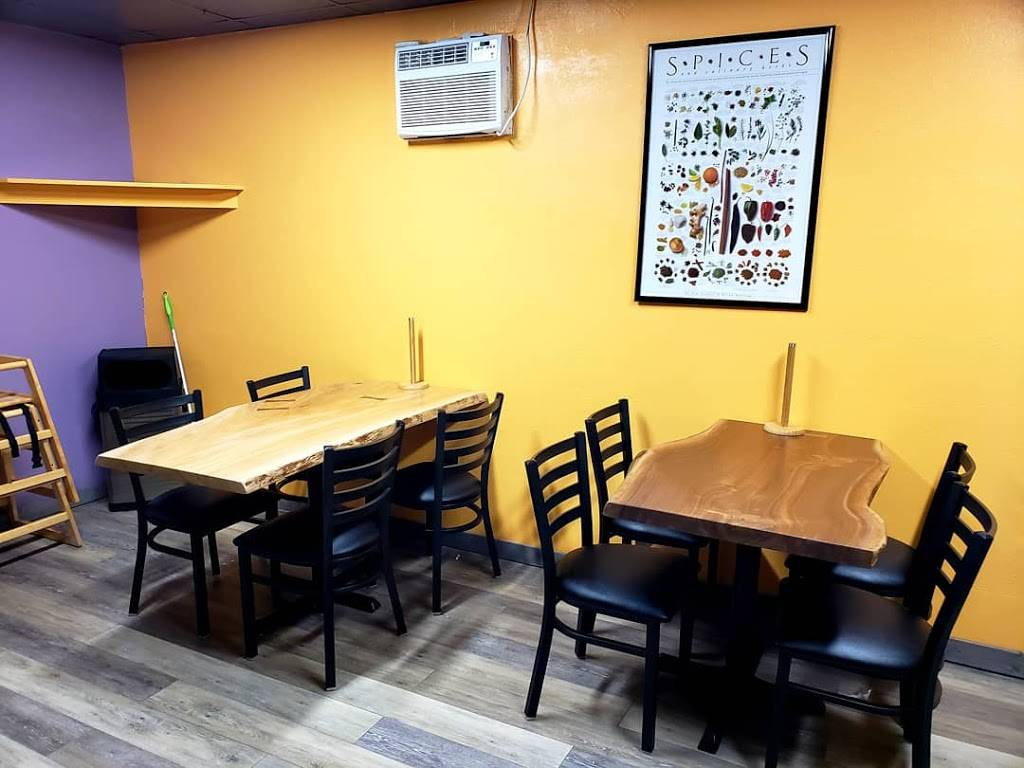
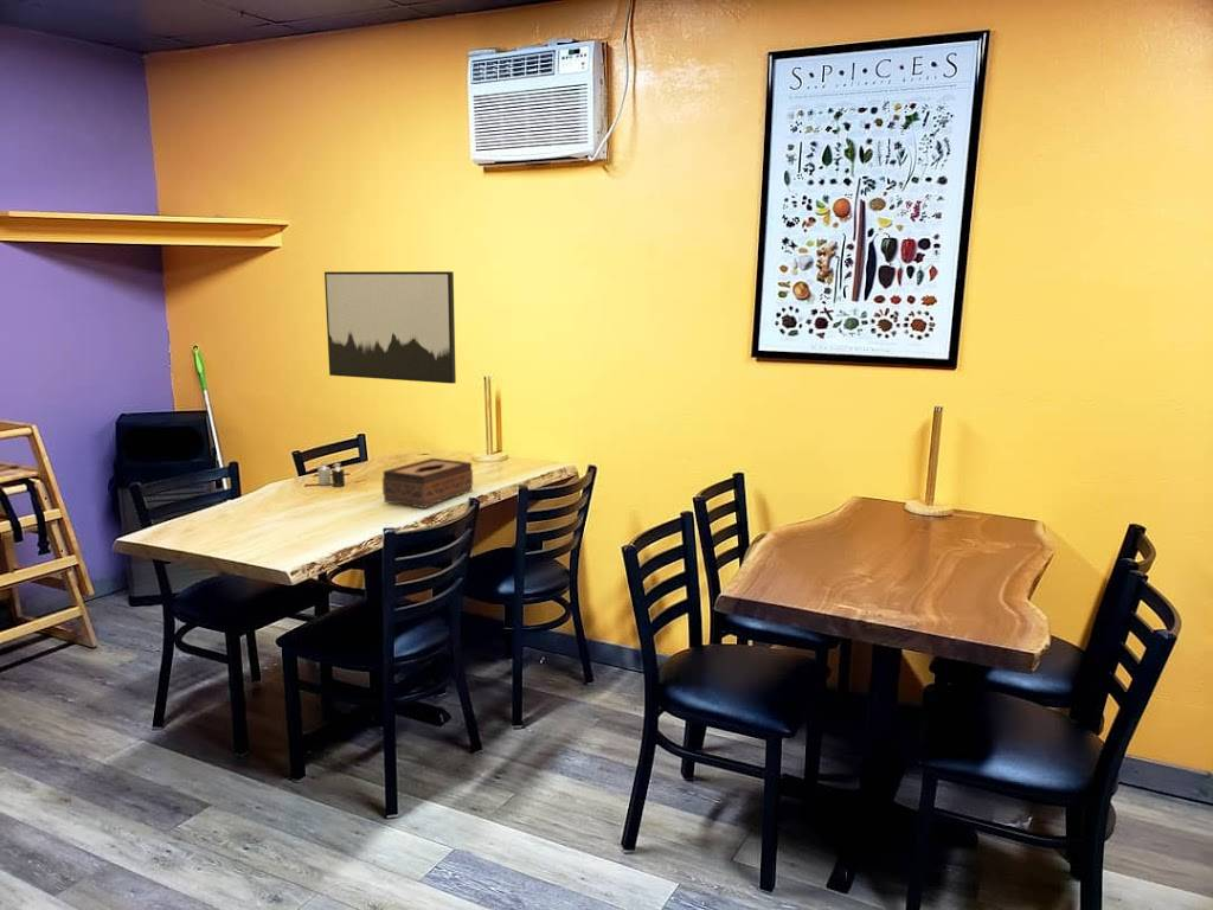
+ wall art [323,270,457,385]
+ tissue box [381,457,474,510]
+ candle [316,461,346,488]
